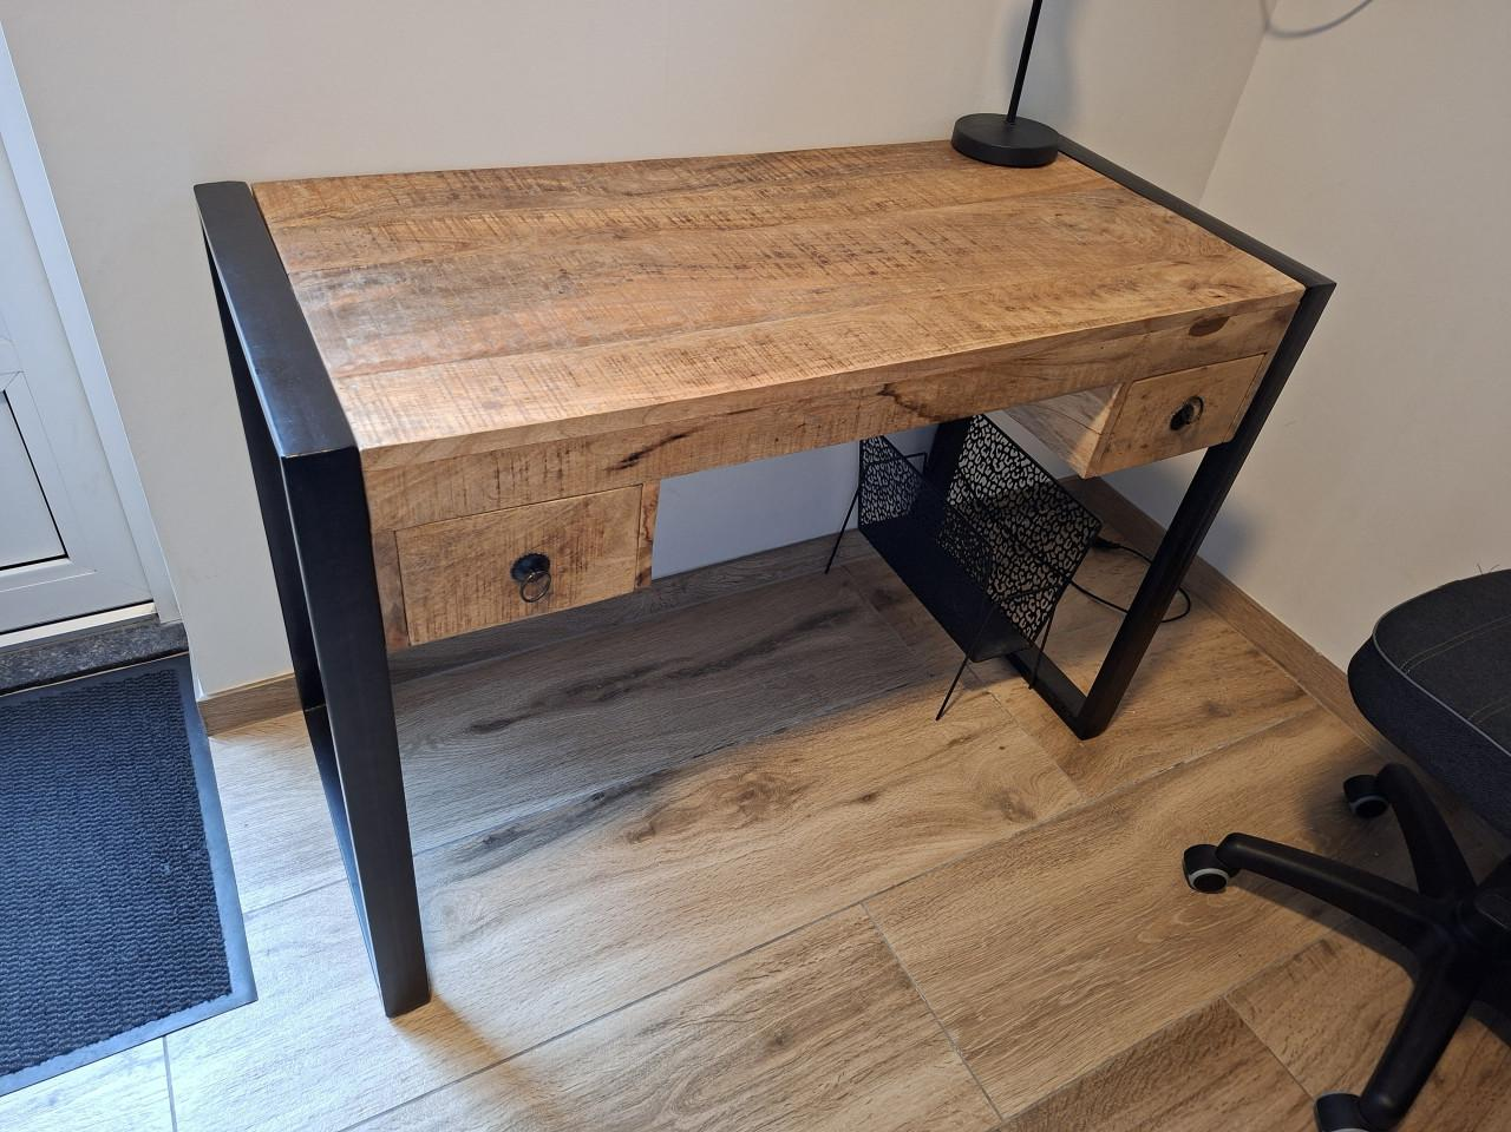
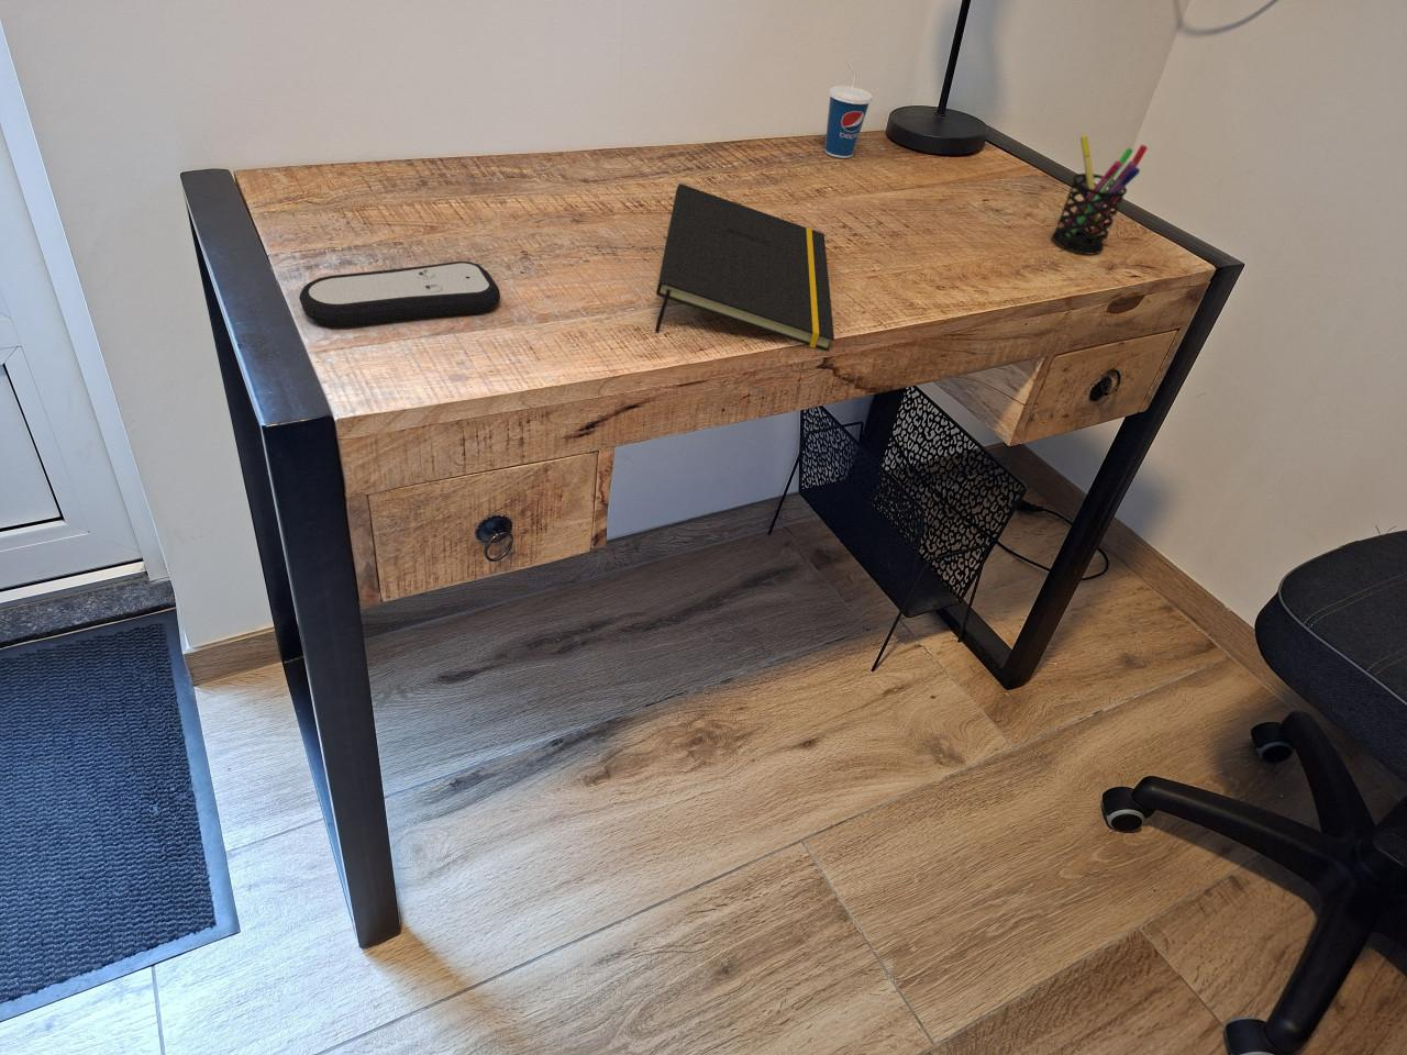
+ pen holder [1051,134,1149,255]
+ notepad [654,183,835,351]
+ remote control [298,260,501,328]
+ cup [823,55,874,160]
